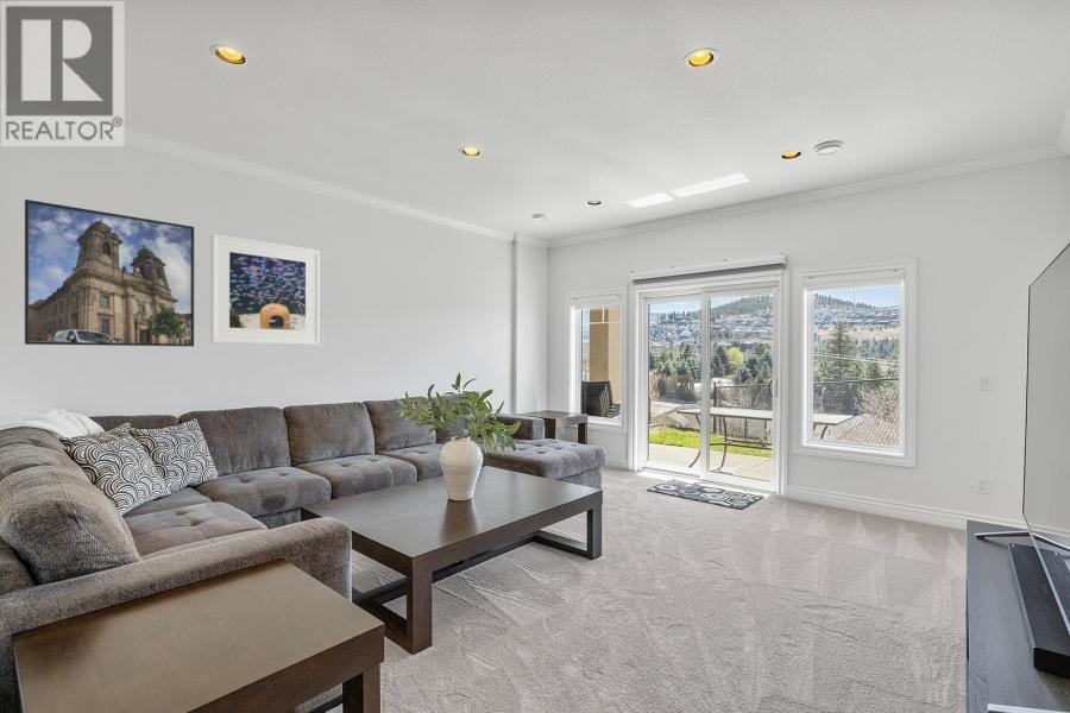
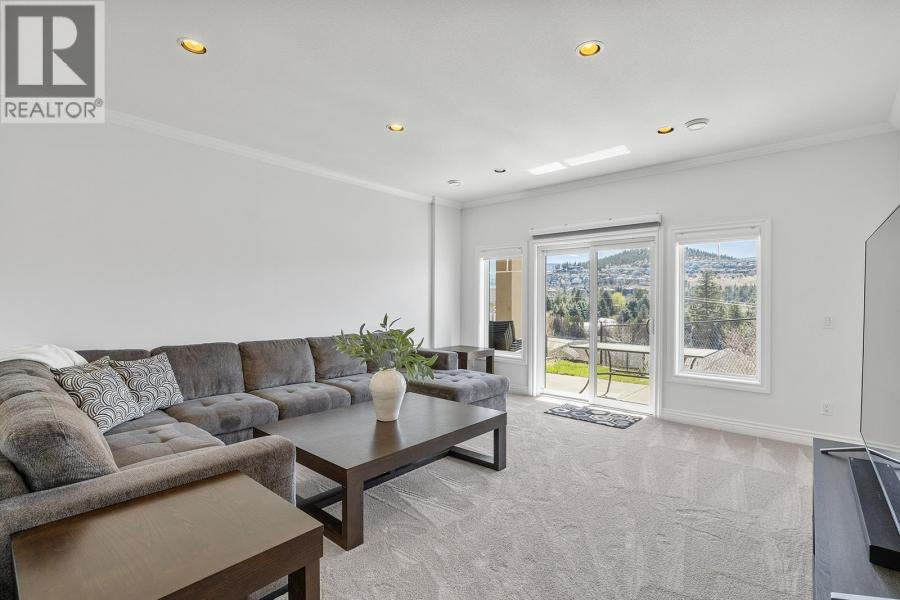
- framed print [210,233,321,346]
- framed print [24,198,195,347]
